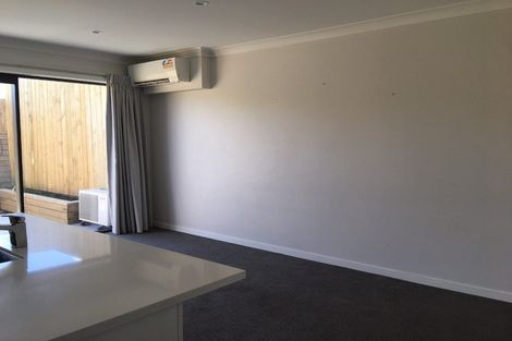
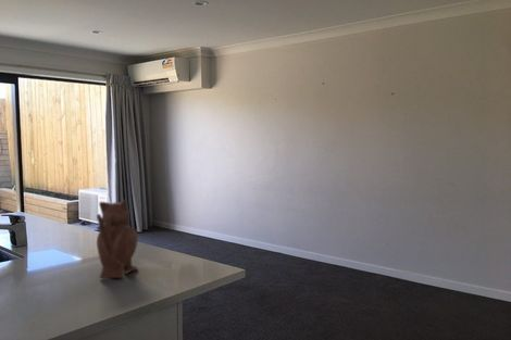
+ teapot [96,199,139,279]
